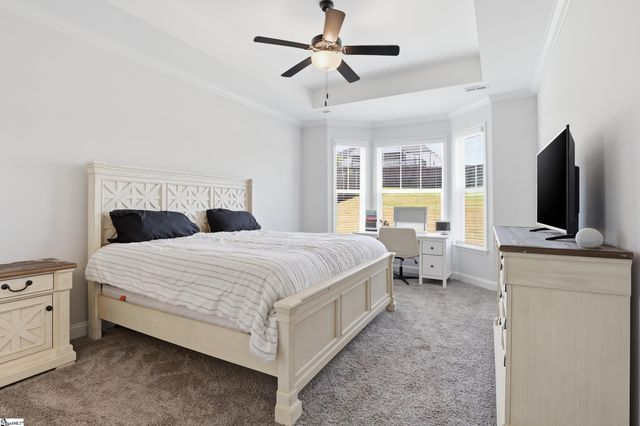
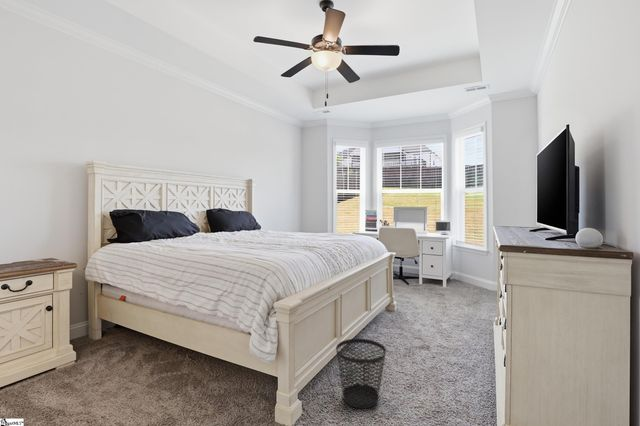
+ wastebasket [335,338,387,409]
